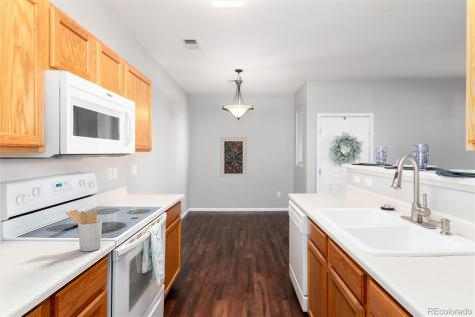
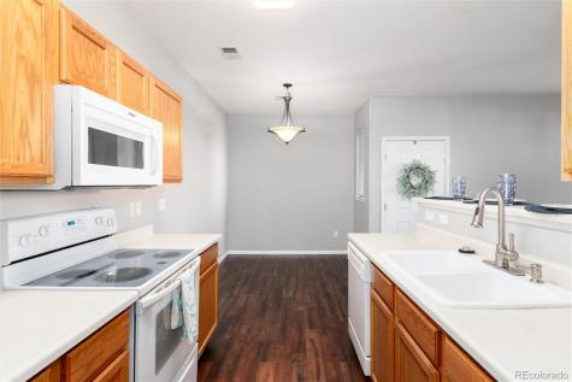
- utensil holder [65,209,103,252]
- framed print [219,136,248,179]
